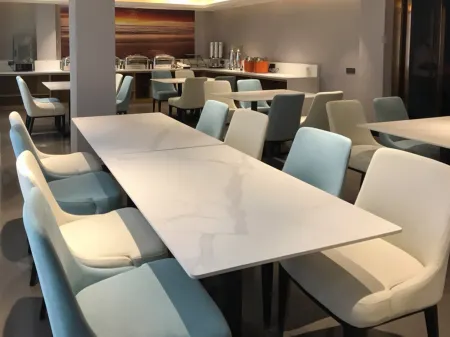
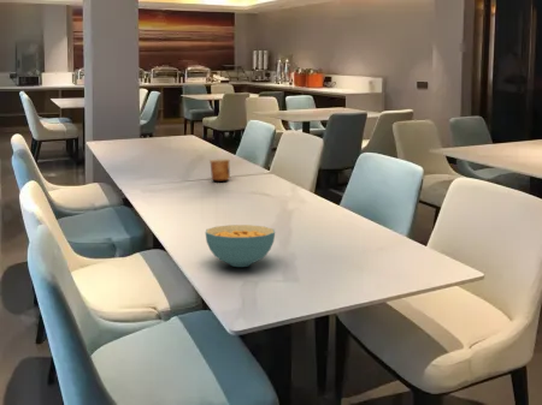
+ cup [208,159,231,181]
+ cereal bowl [205,224,276,268]
